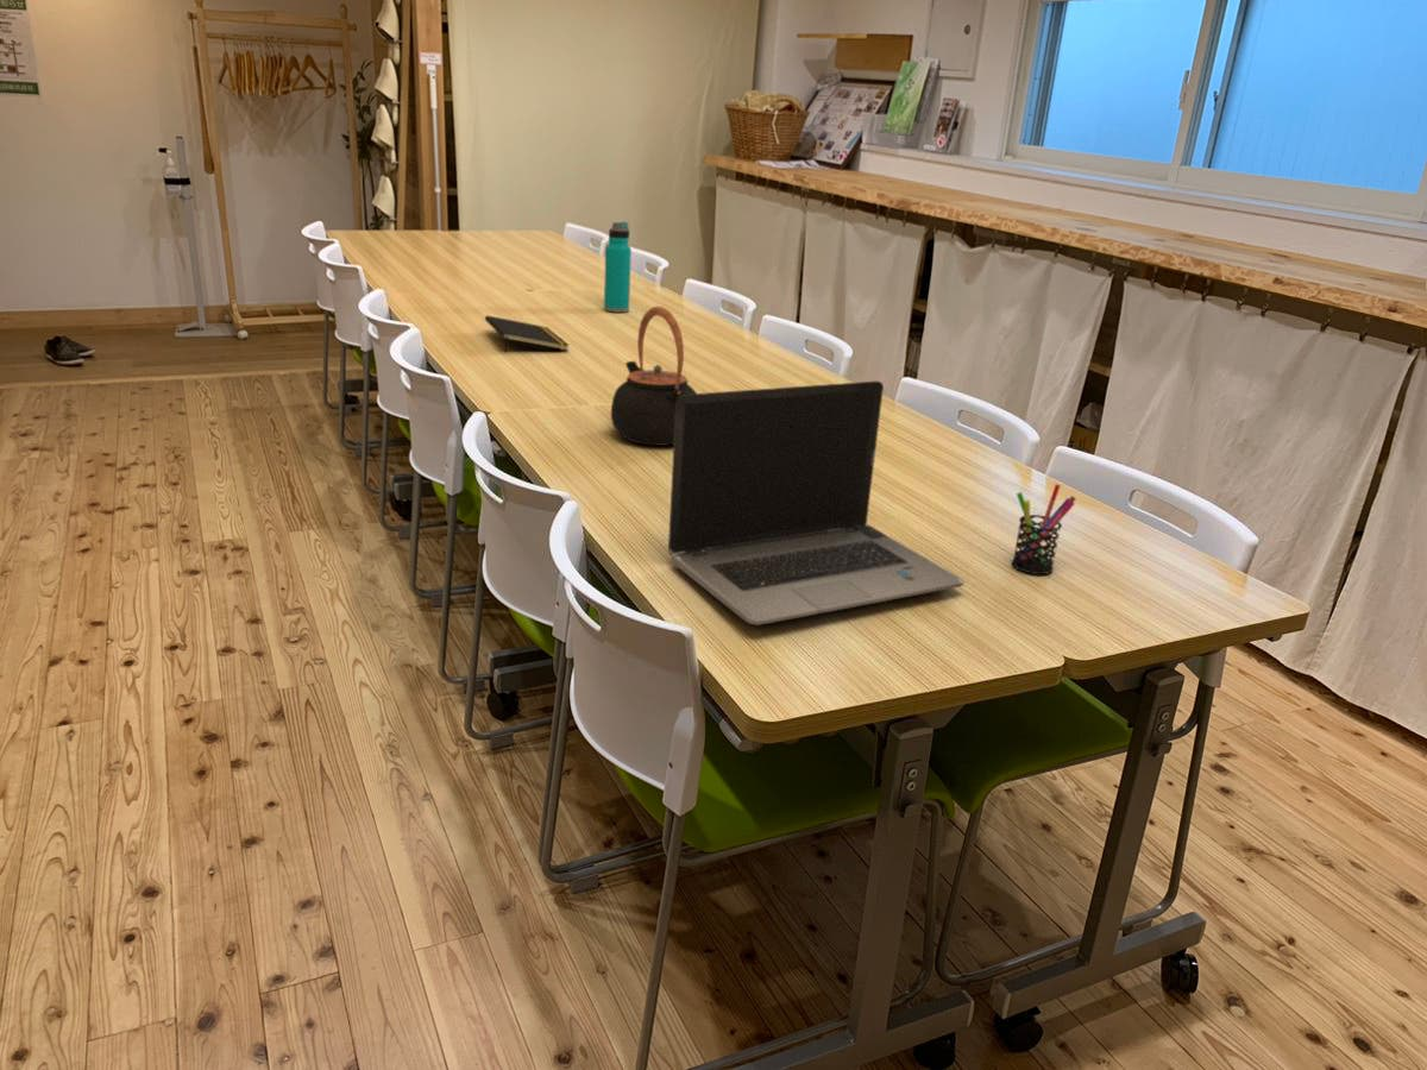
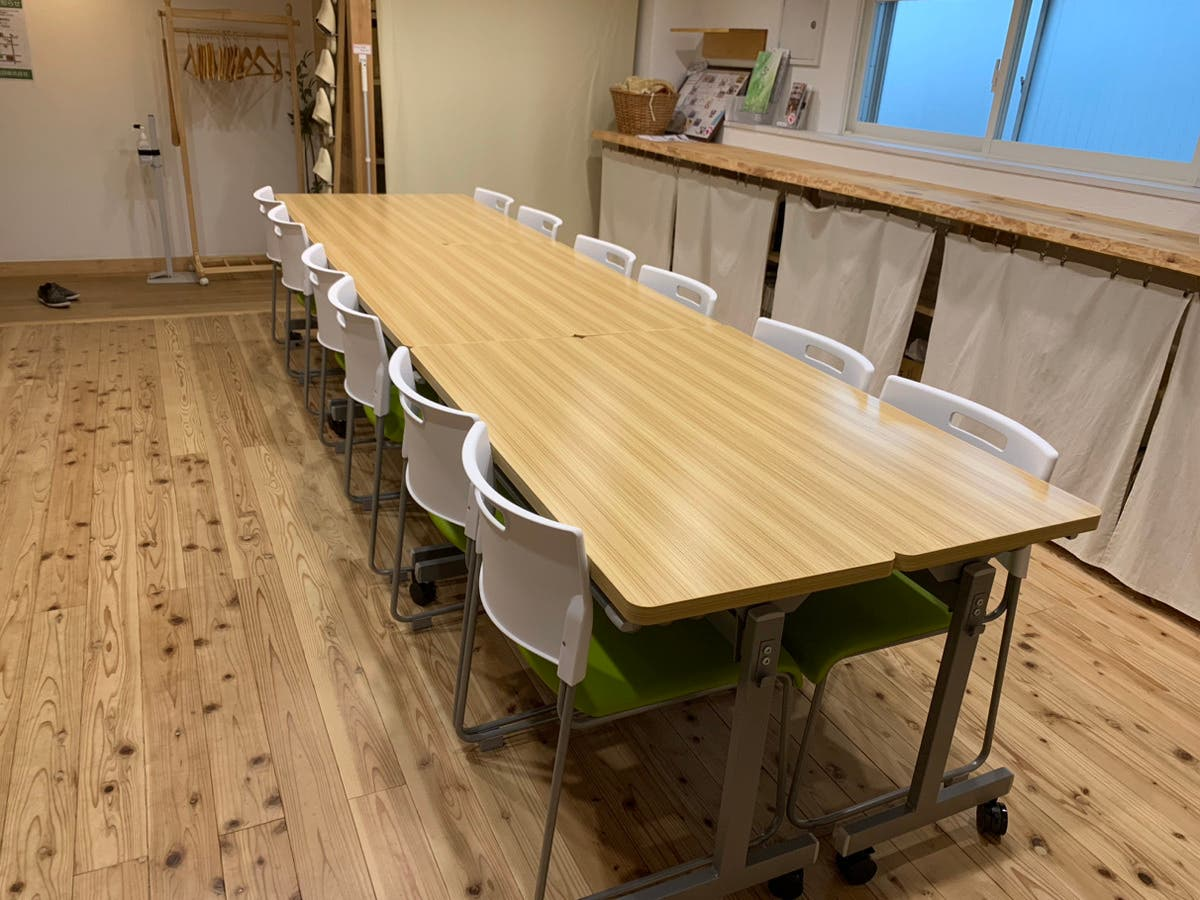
- notepad [484,314,571,353]
- laptop computer [667,380,966,627]
- teapot [610,306,698,447]
- water bottle [603,221,633,314]
- pen holder [1011,483,1077,575]
